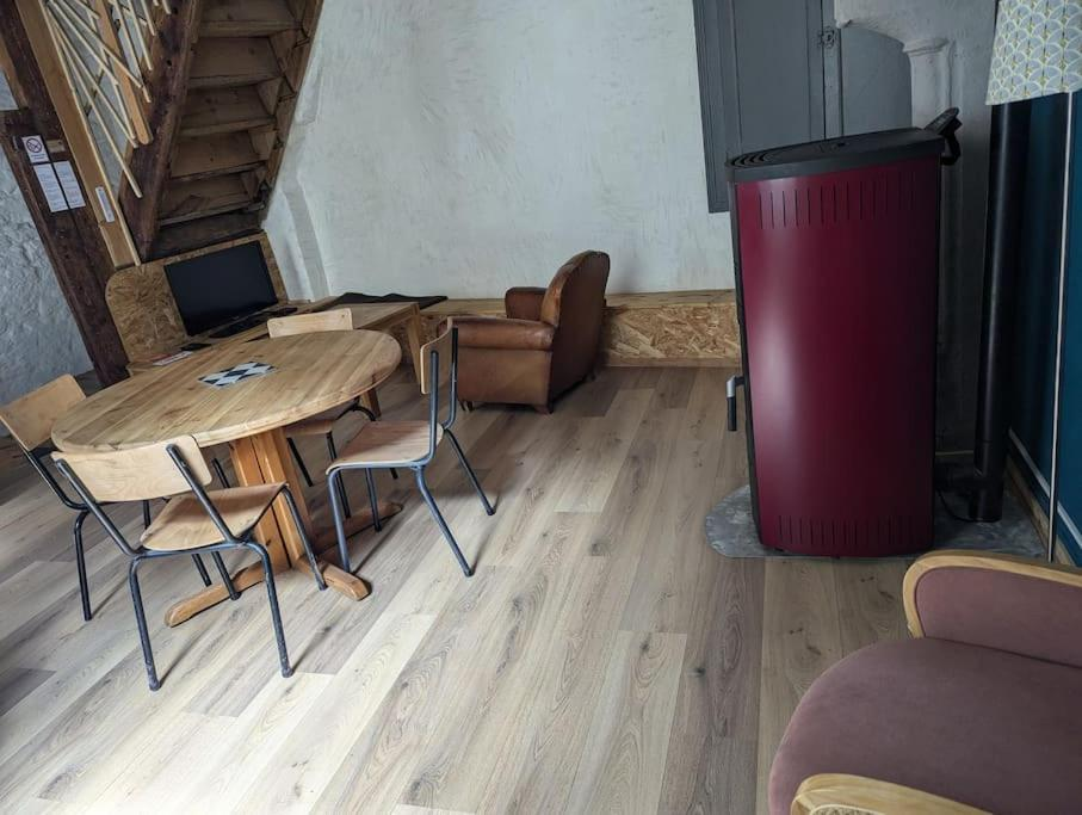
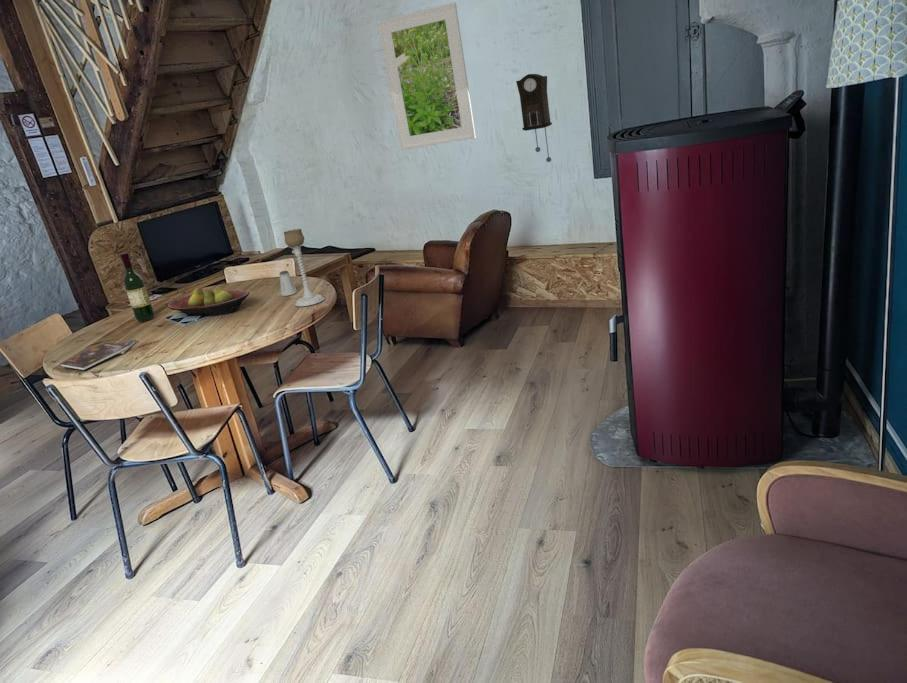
+ fruit bowl [167,286,250,317]
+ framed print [377,1,477,151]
+ pendulum clock [515,73,553,163]
+ saltshaker [278,270,298,297]
+ wine bottle [119,252,155,323]
+ booklet [59,339,137,371]
+ candle holder [283,228,326,307]
